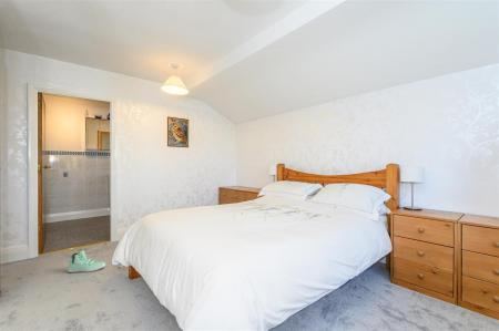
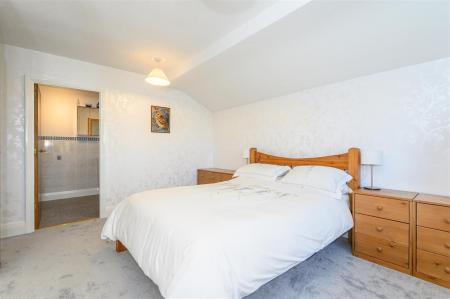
- sneaker [67,249,106,273]
